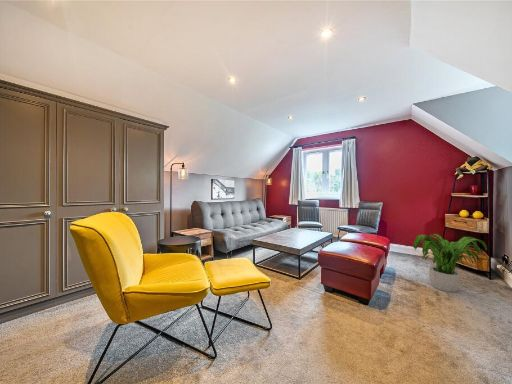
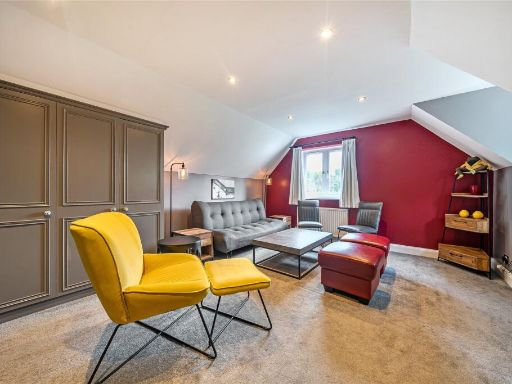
- potted plant [412,233,488,293]
